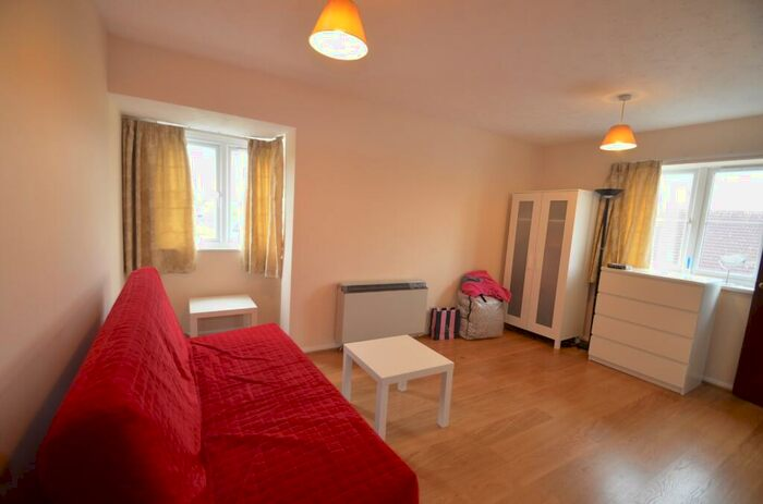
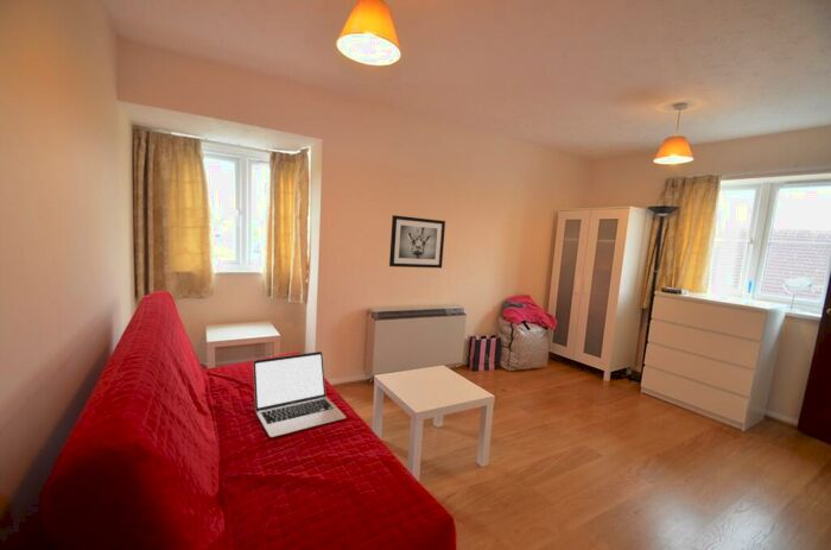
+ laptop [252,350,347,438]
+ wall art [388,214,446,270]
